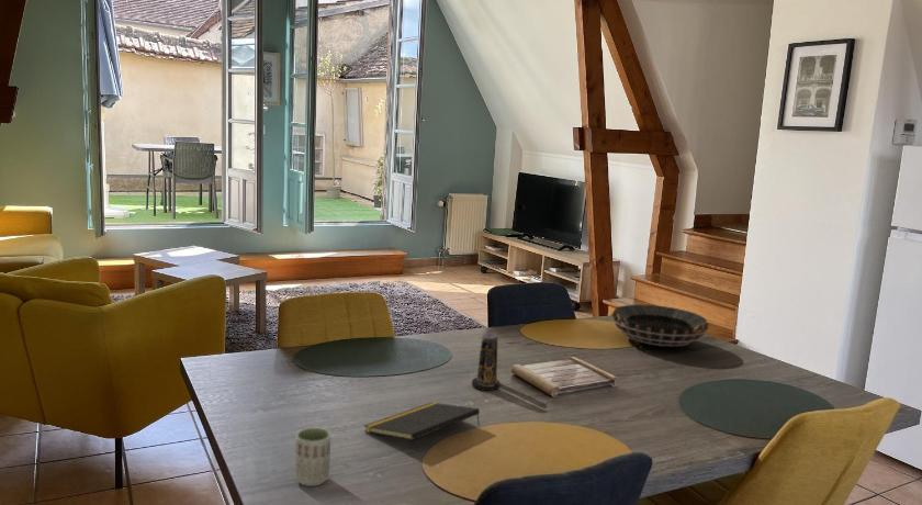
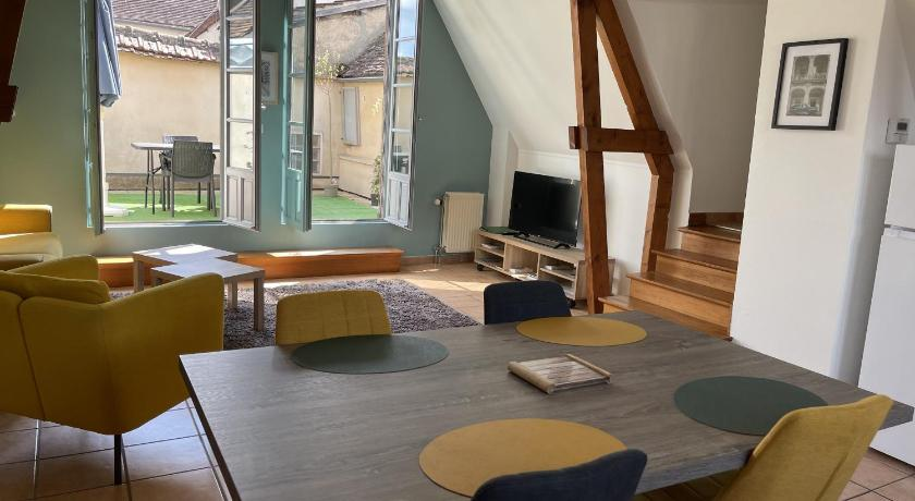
- decorative bowl [610,304,710,347]
- notepad [363,402,481,441]
- candle [471,333,502,392]
- cup [294,426,331,487]
